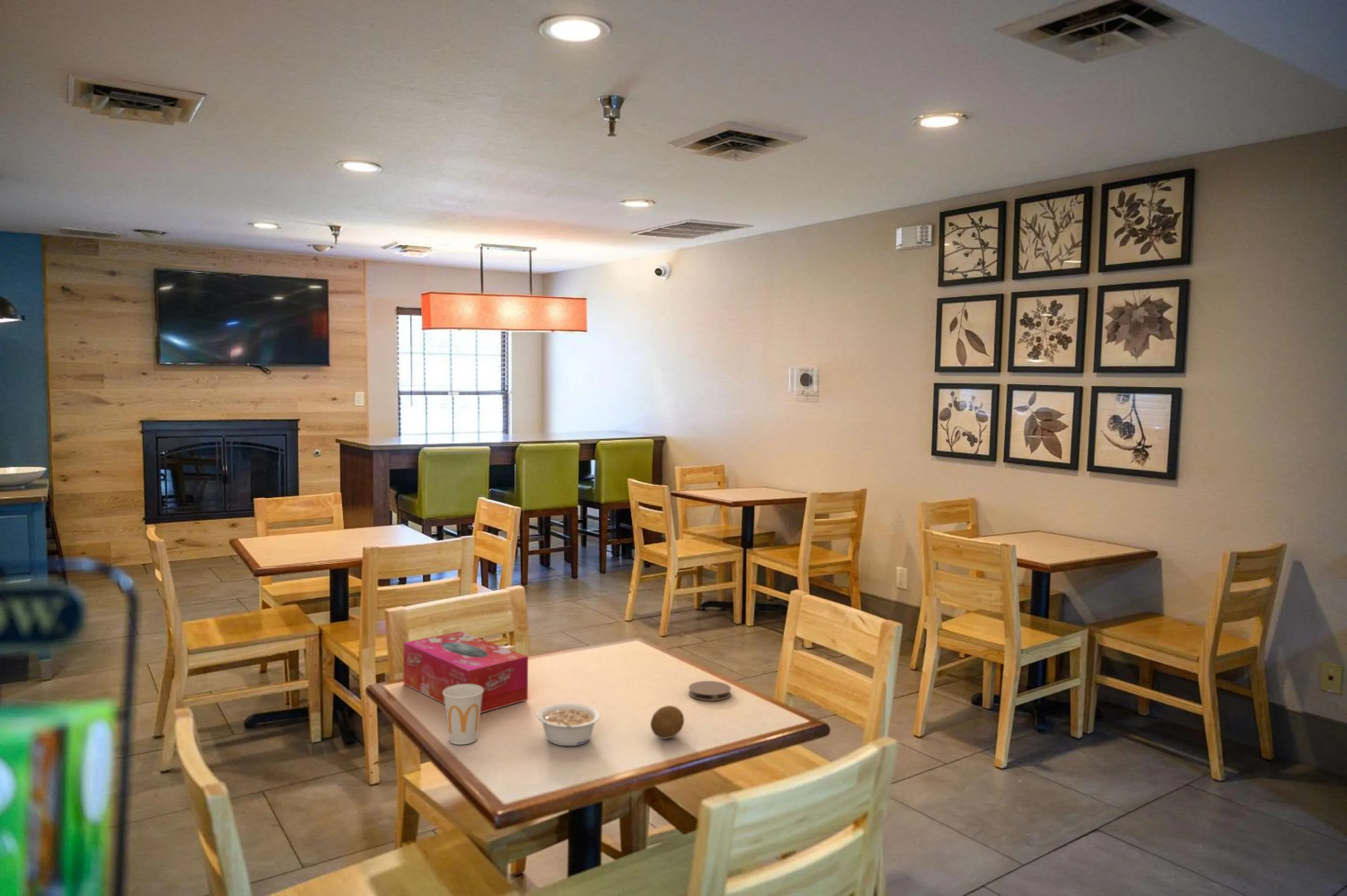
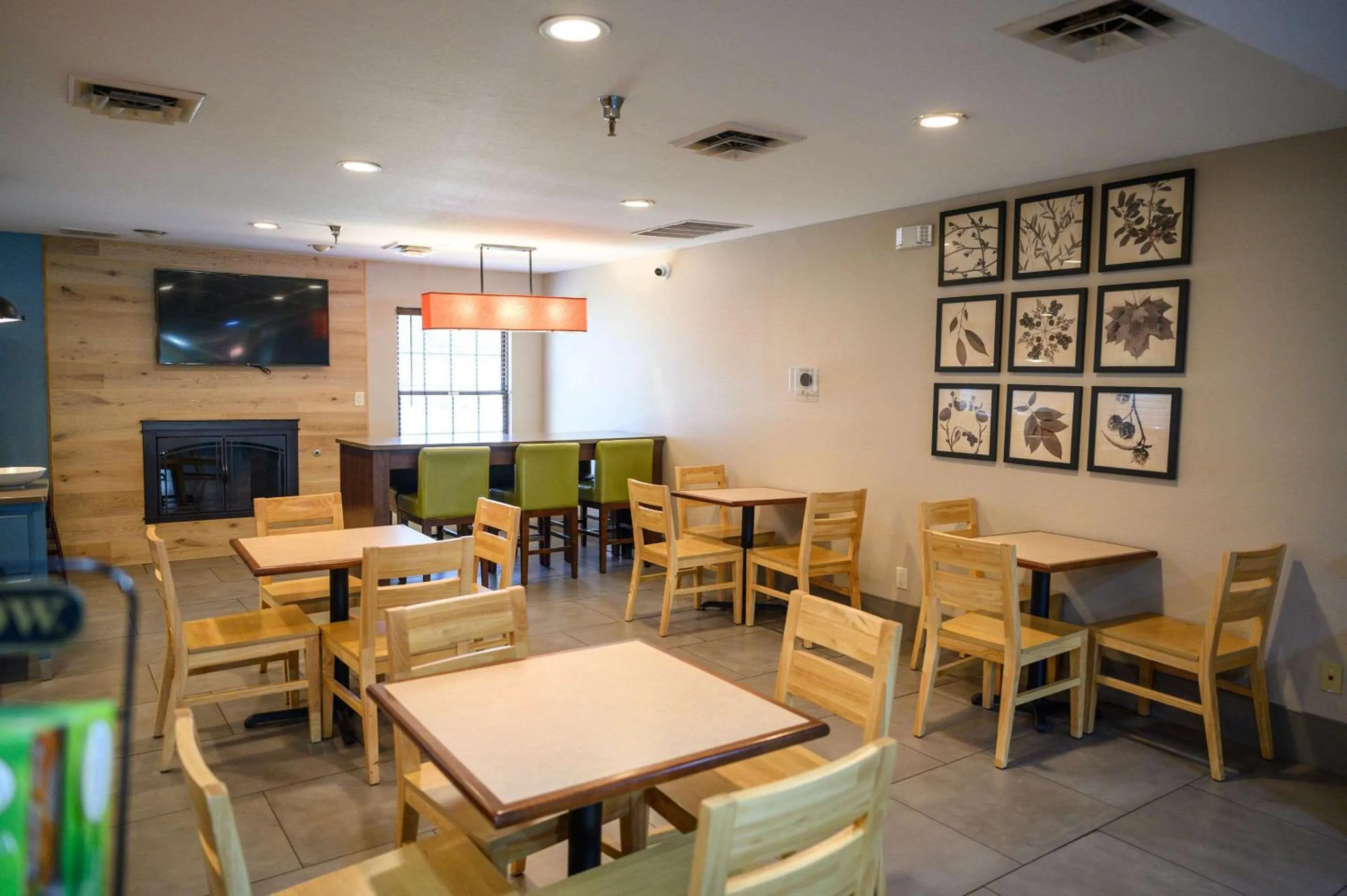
- coaster [688,680,731,701]
- legume [536,703,601,746]
- cup [443,684,484,745]
- fruit [650,705,685,739]
- tissue box [403,631,529,714]
